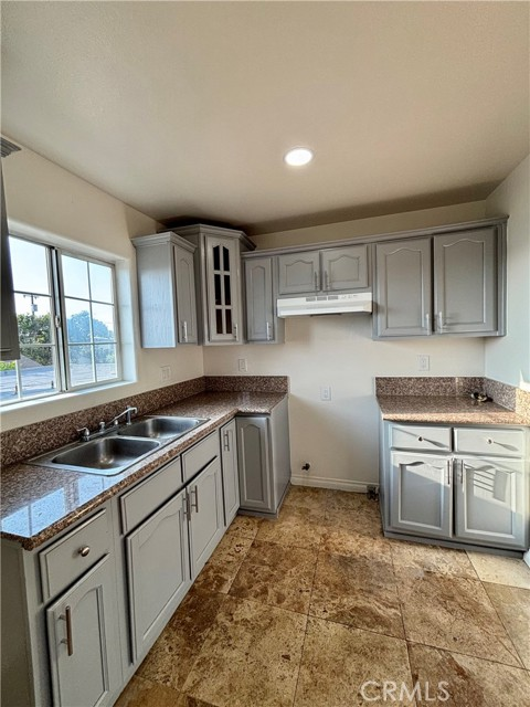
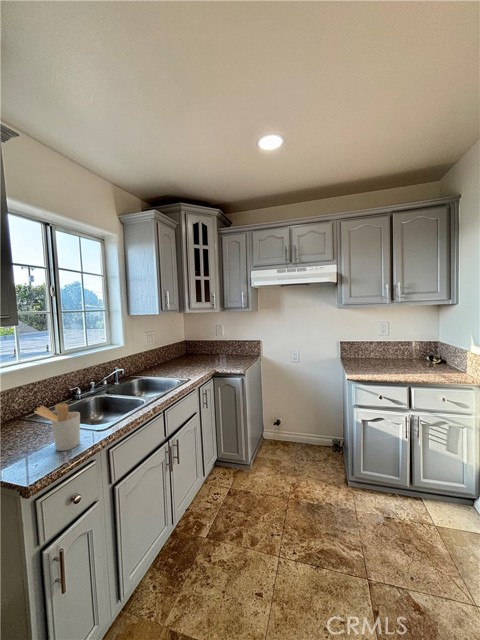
+ utensil holder [33,402,81,452]
